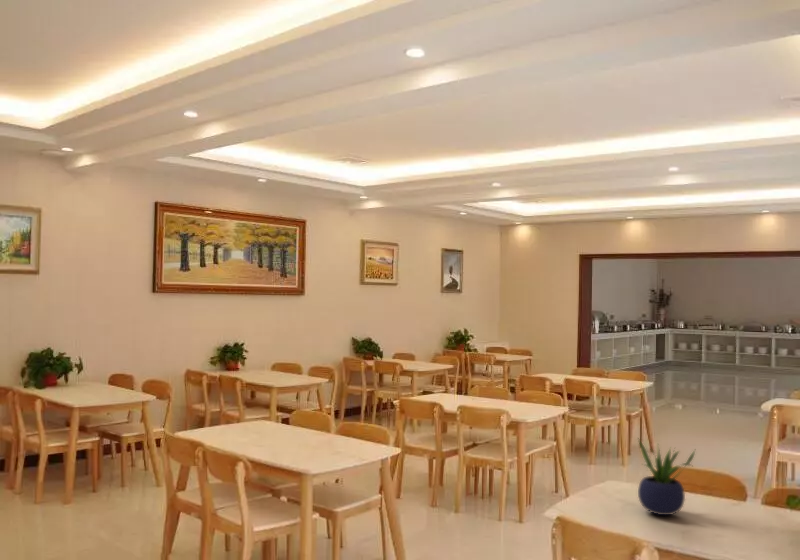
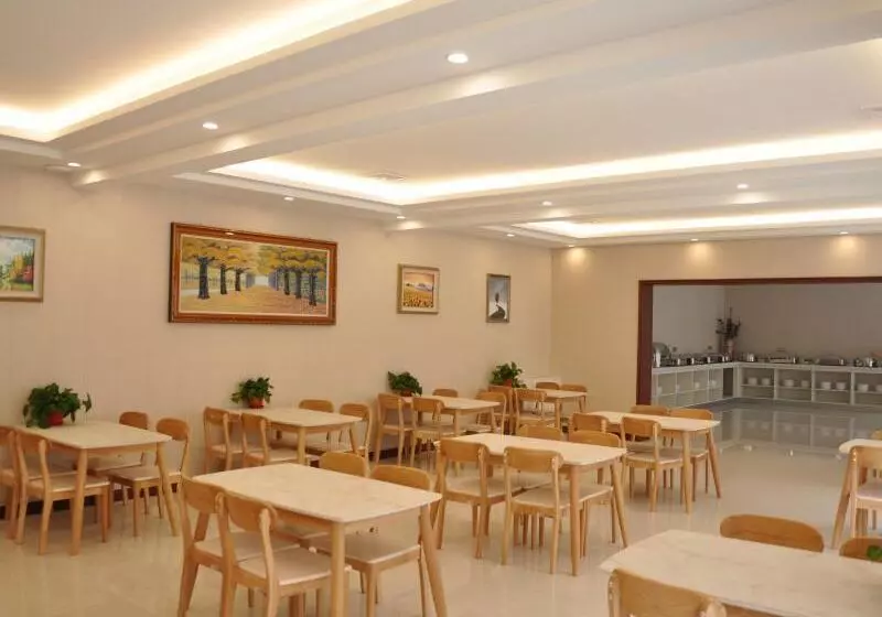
- potted plant [637,438,696,516]
